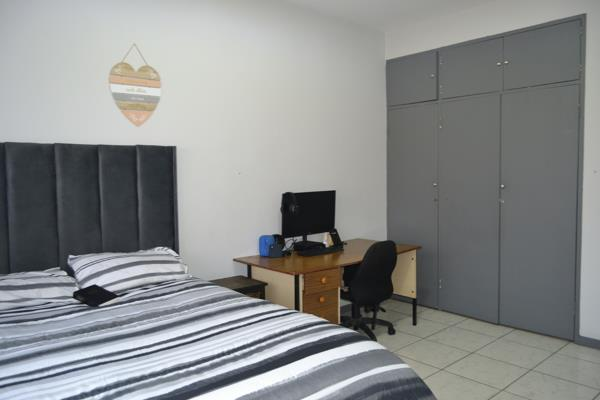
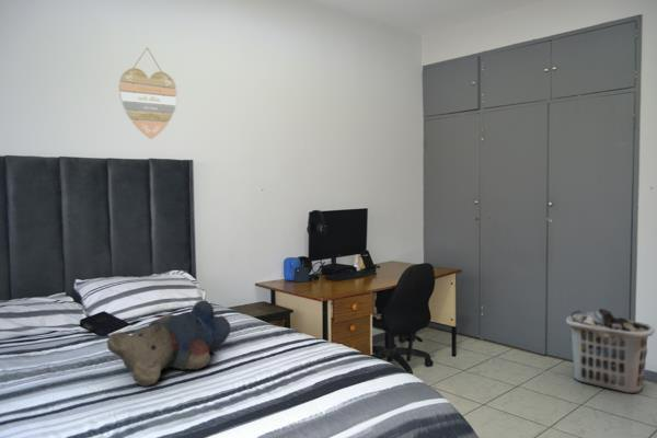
+ teddy bear [106,299,232,388]
+ clothes hamper [565,308,656,394]
